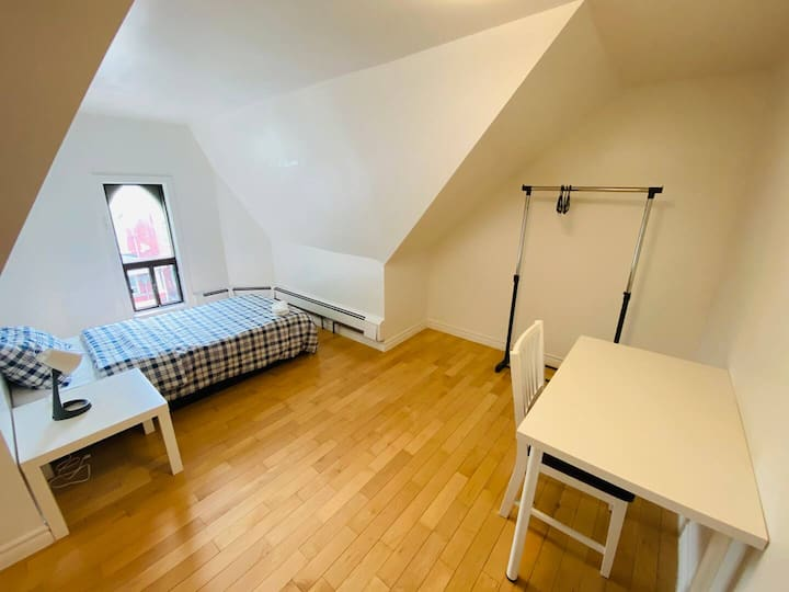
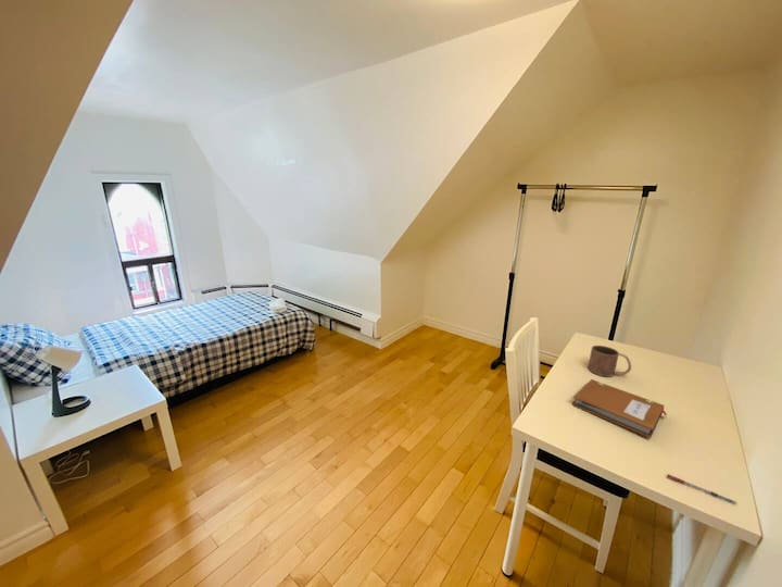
+ pen [667,473,739,505]
+ mug [586,345,632,378]
+ notebook [571,378,668,439]
